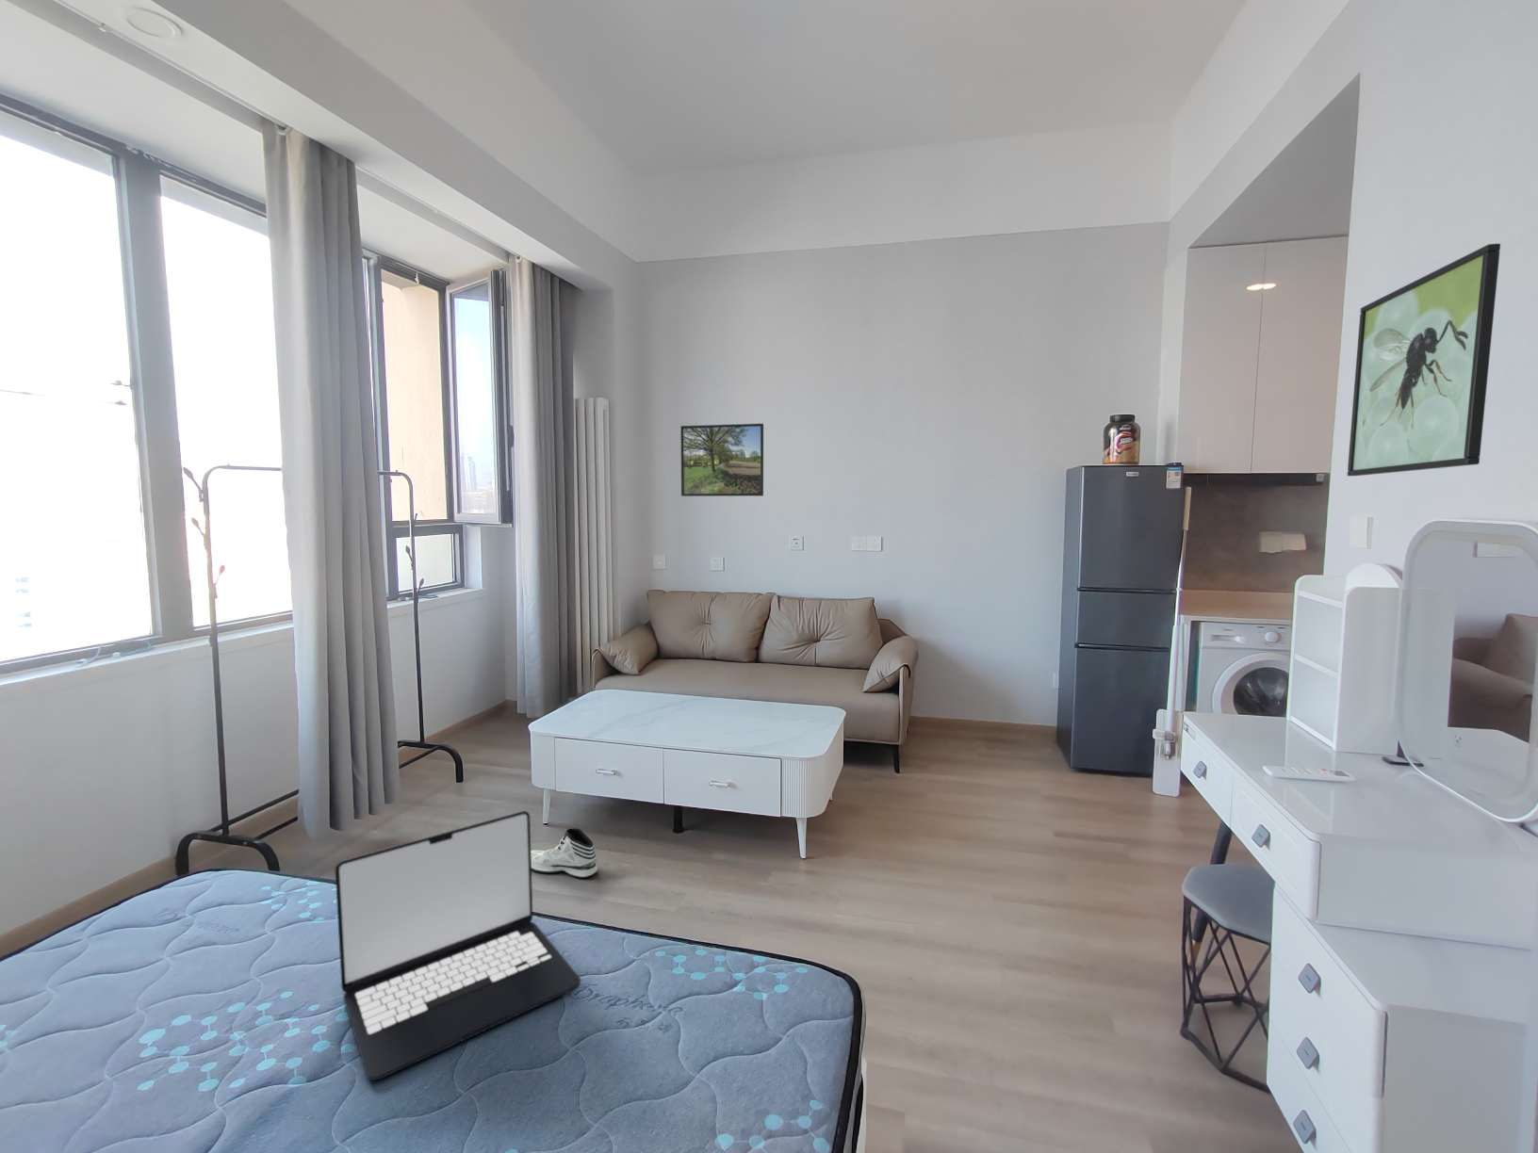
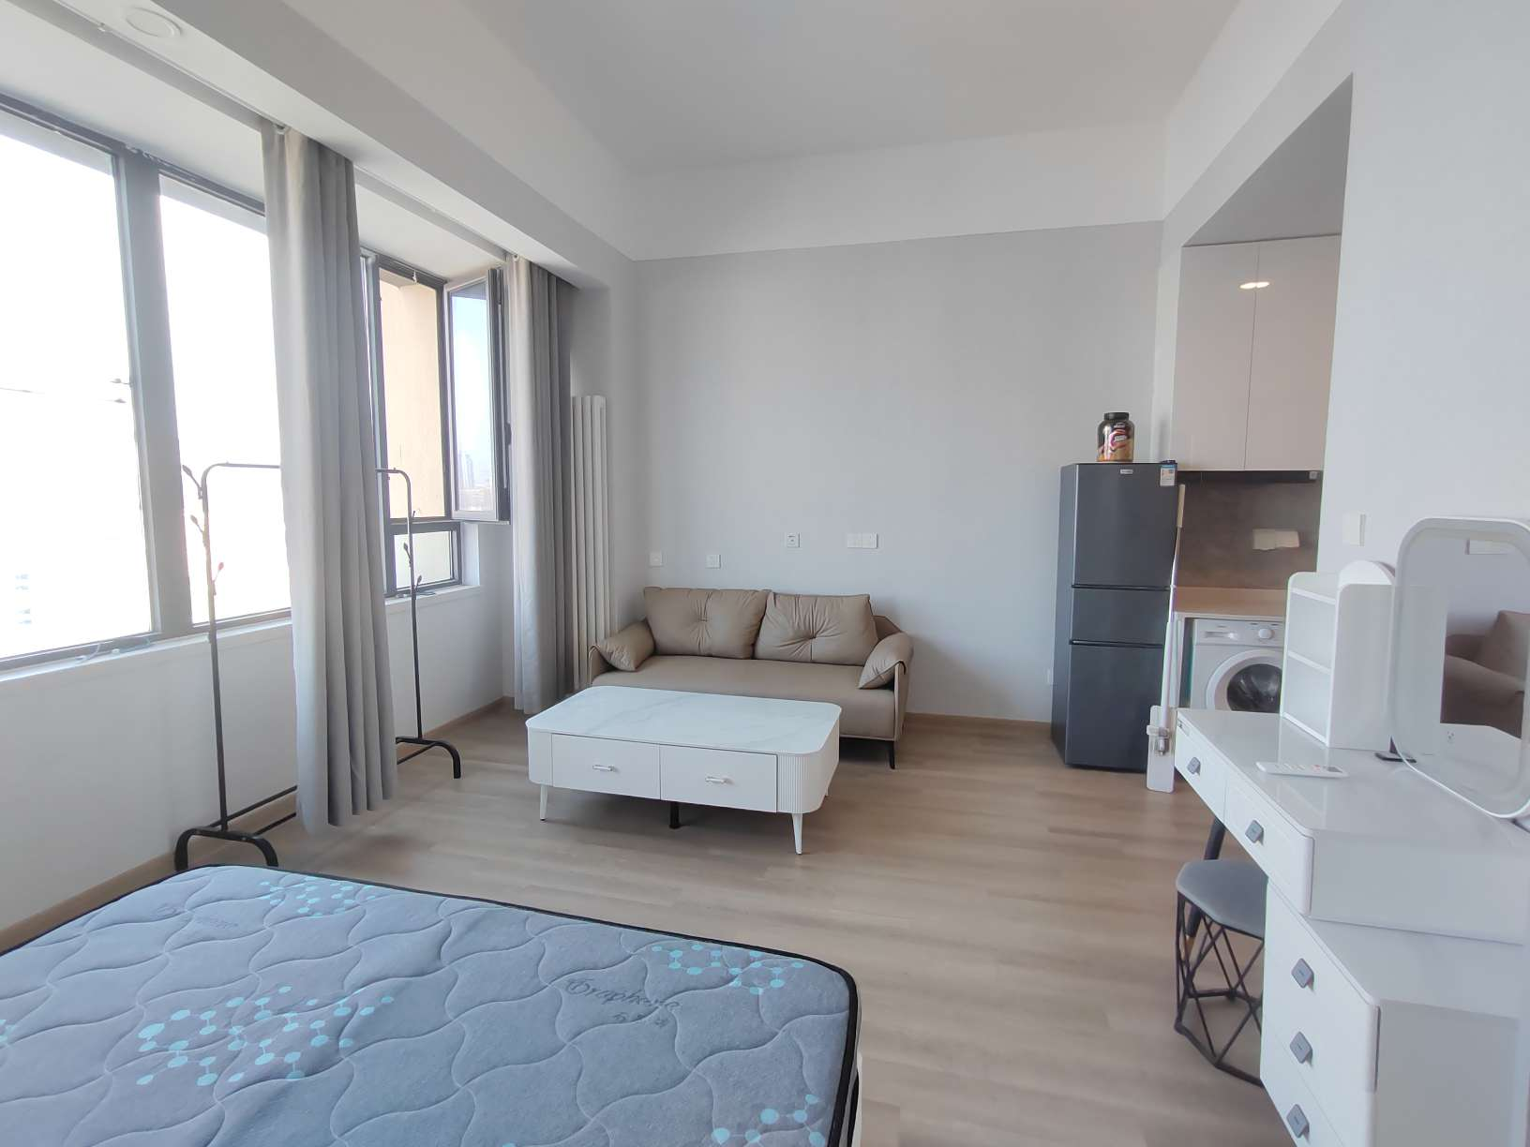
- sneaker [530,827,598,879]
- laptop [334,810,581,1082]
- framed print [1347,243,1502,477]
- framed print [679,423,764,498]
